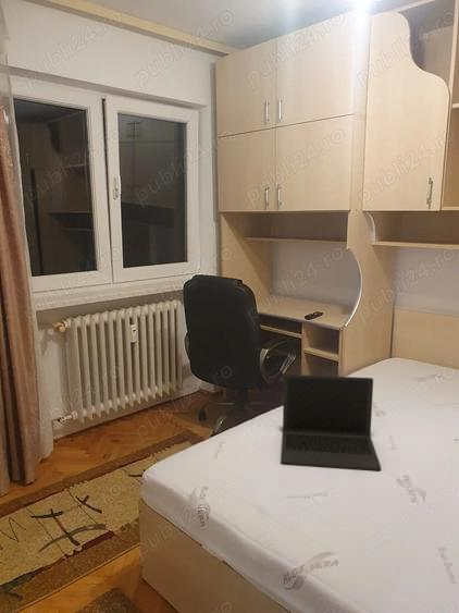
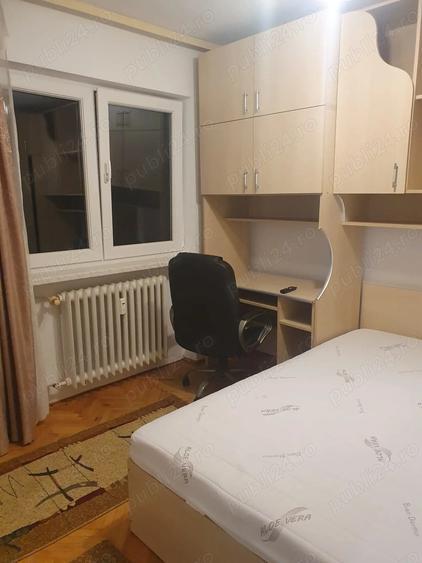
- laptop [280,373,382,471]
